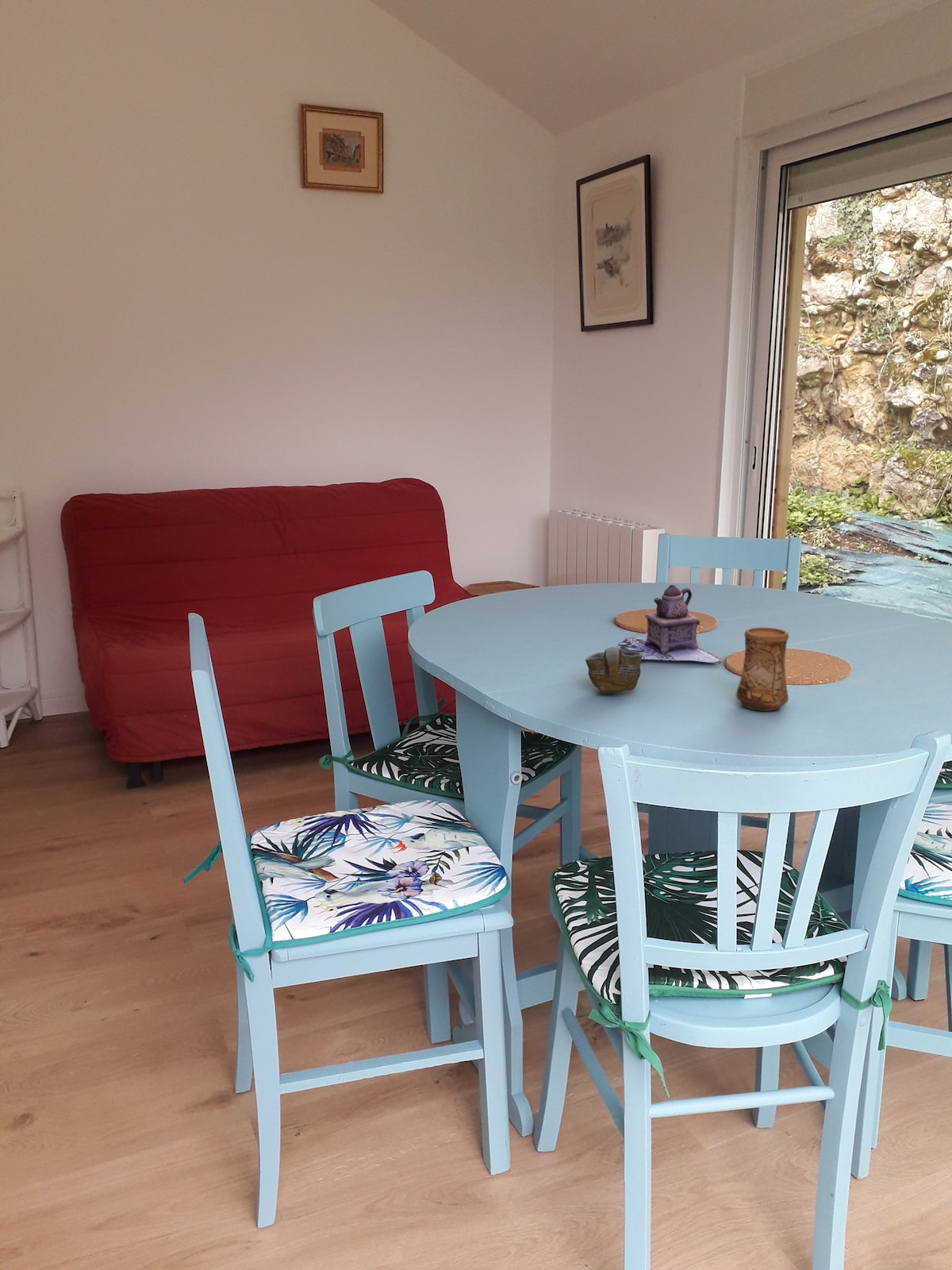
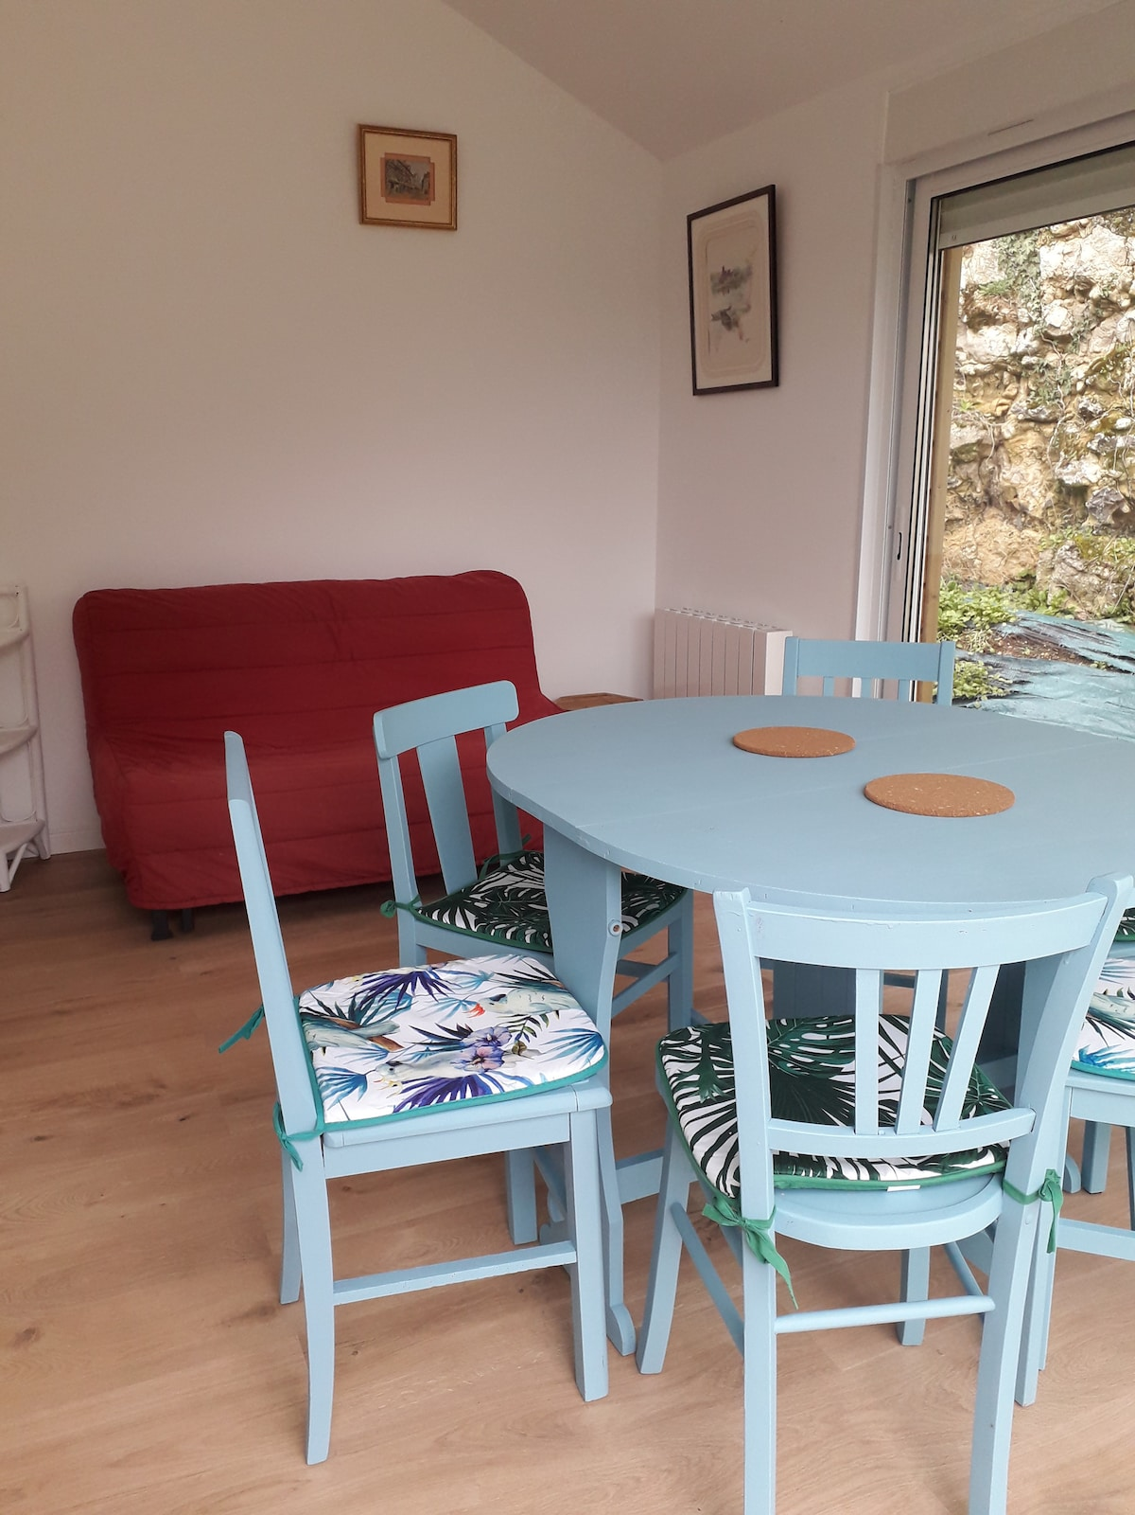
- cup [735,626,789,712]
- teapot [617,584,722,664]
- cup [585,646,643,694]
